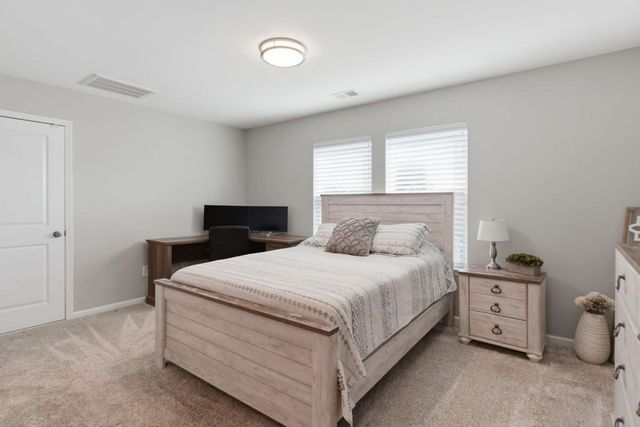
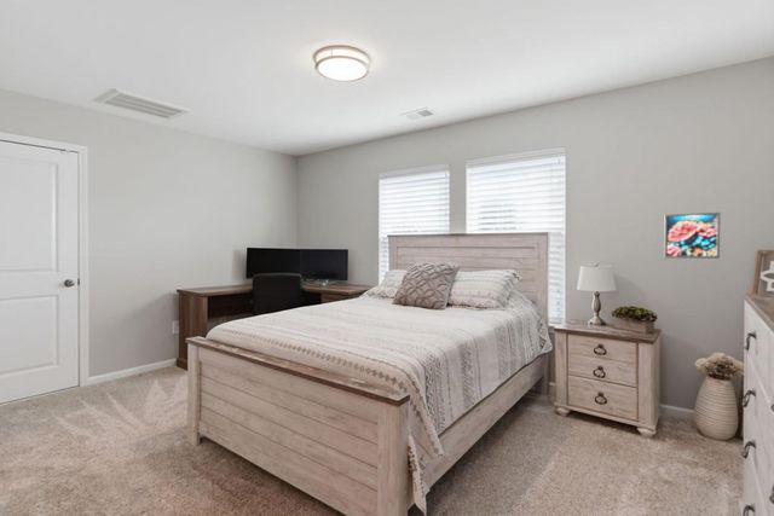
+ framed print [663,211,721,260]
